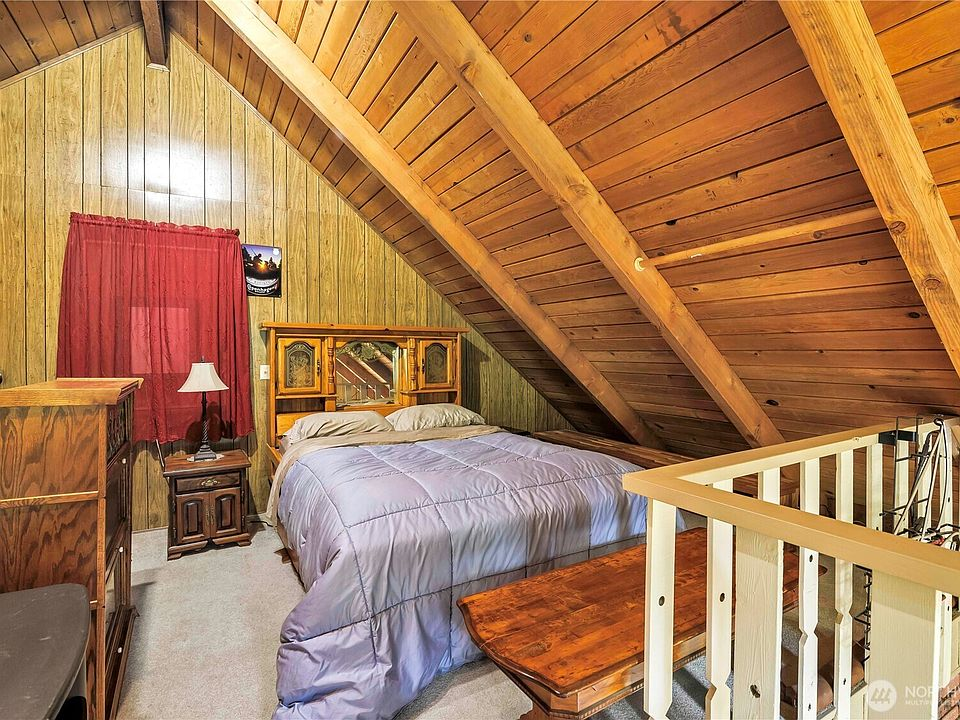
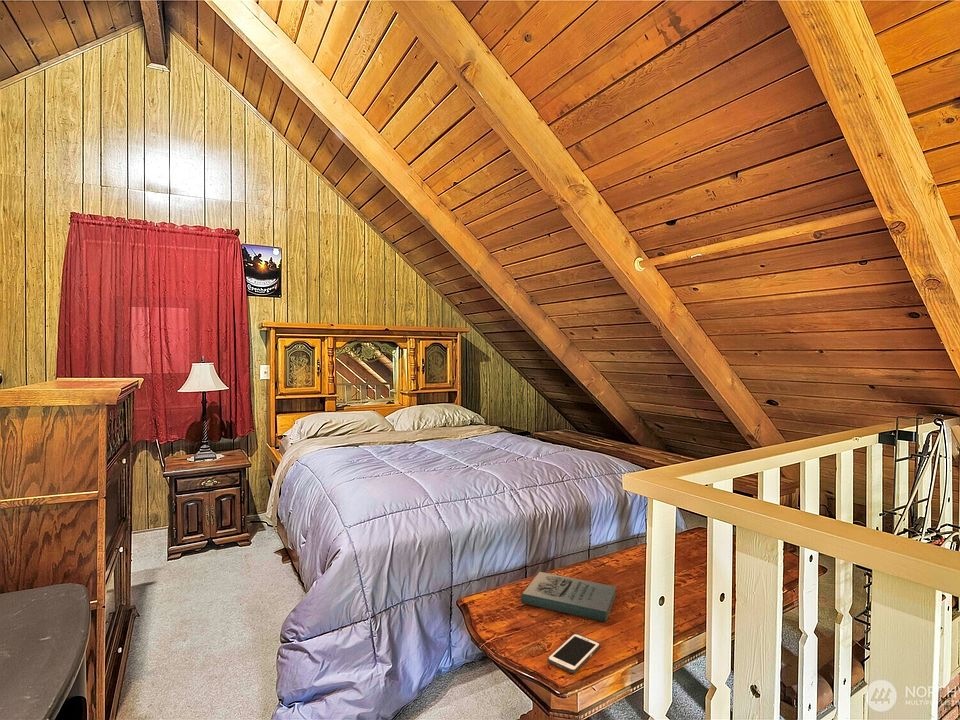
+ cell phone [547,632,601,674]
+ book [520,571,617,623]
